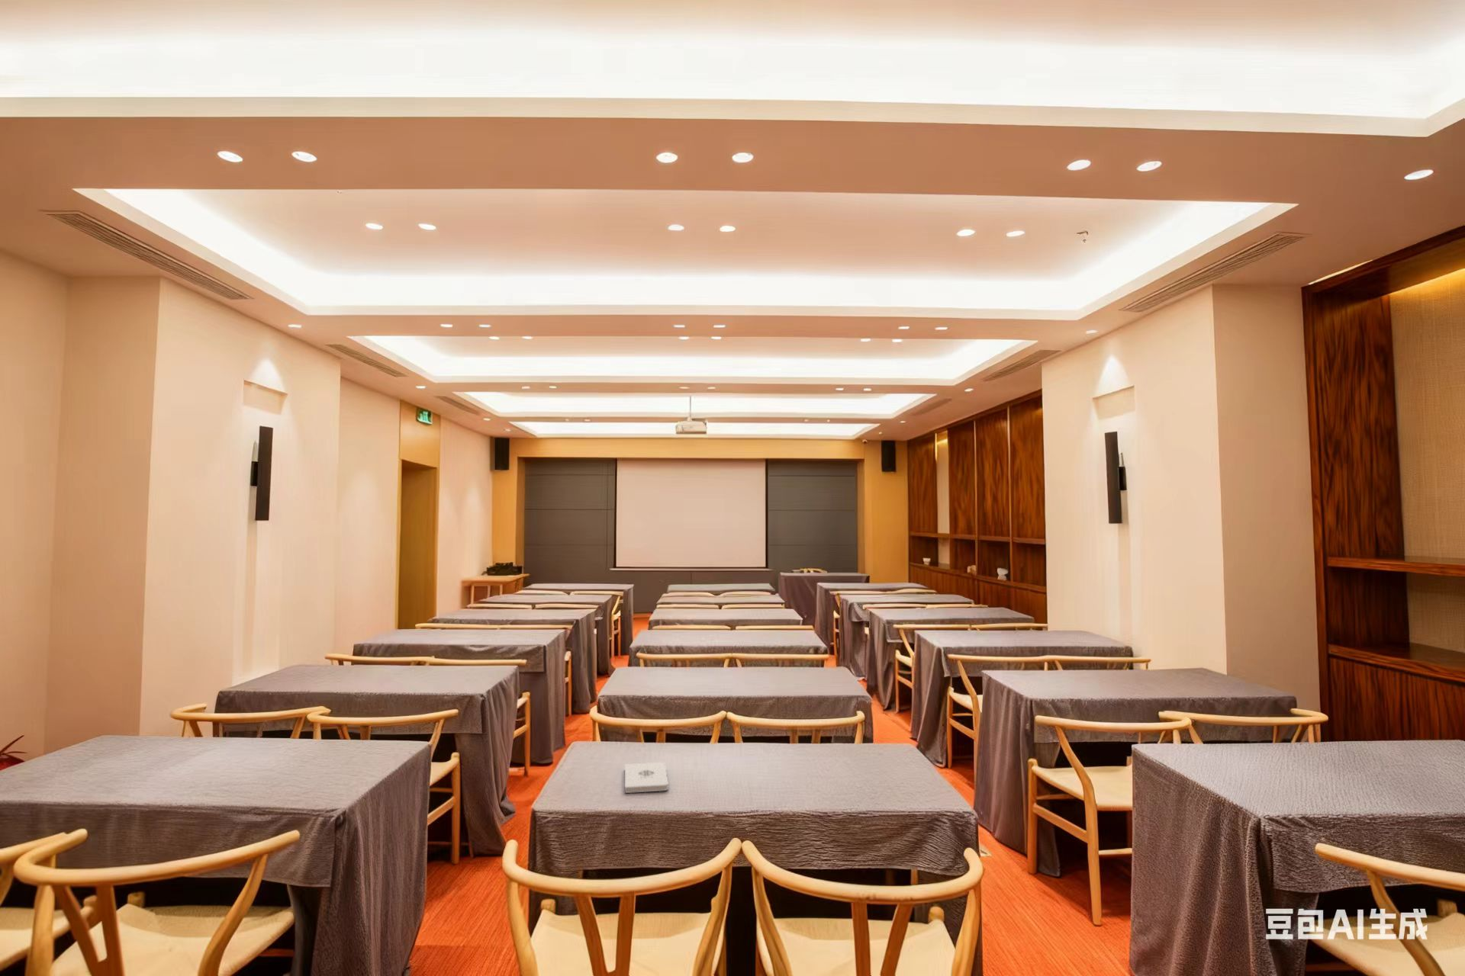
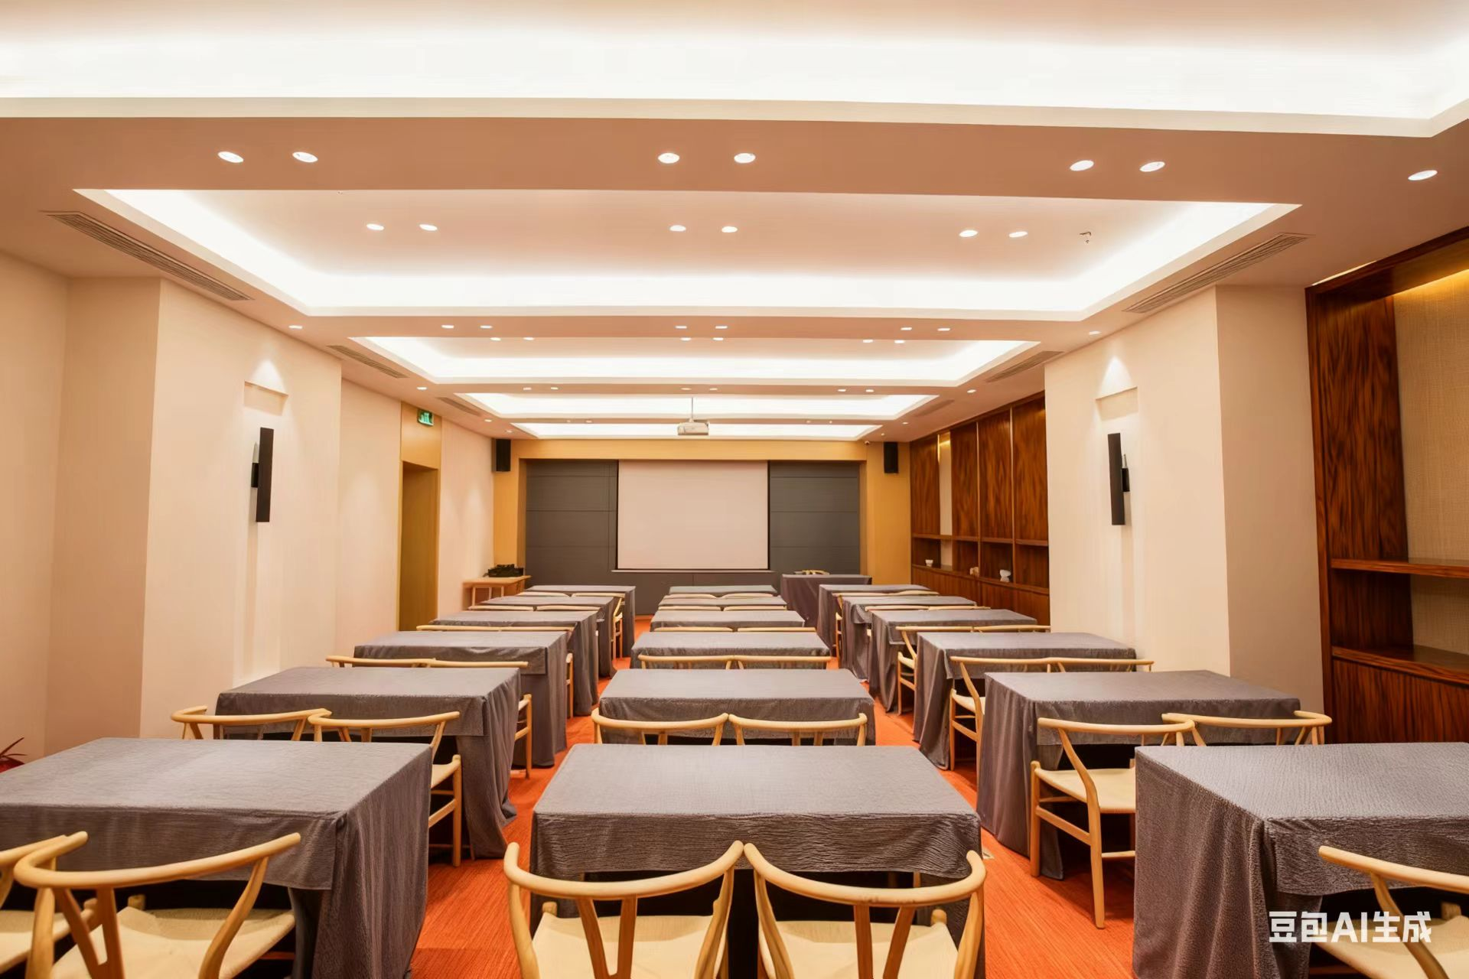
- notepad [625,761,669,794]
